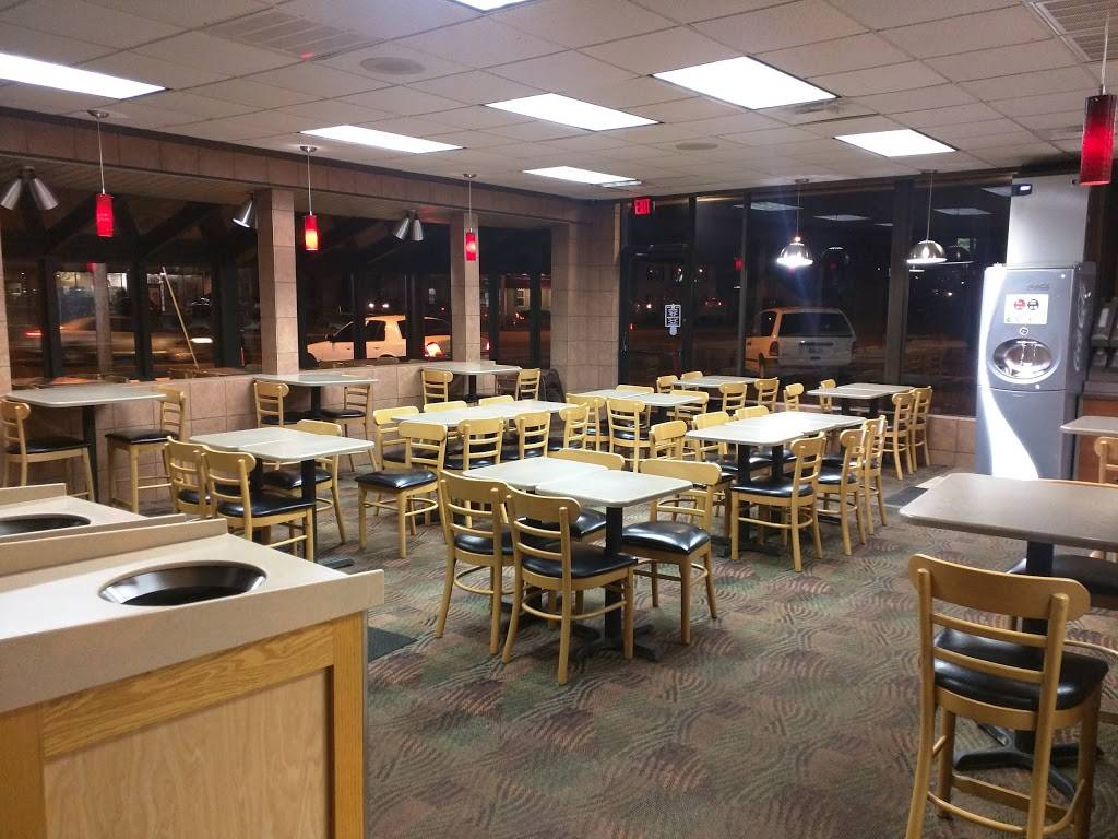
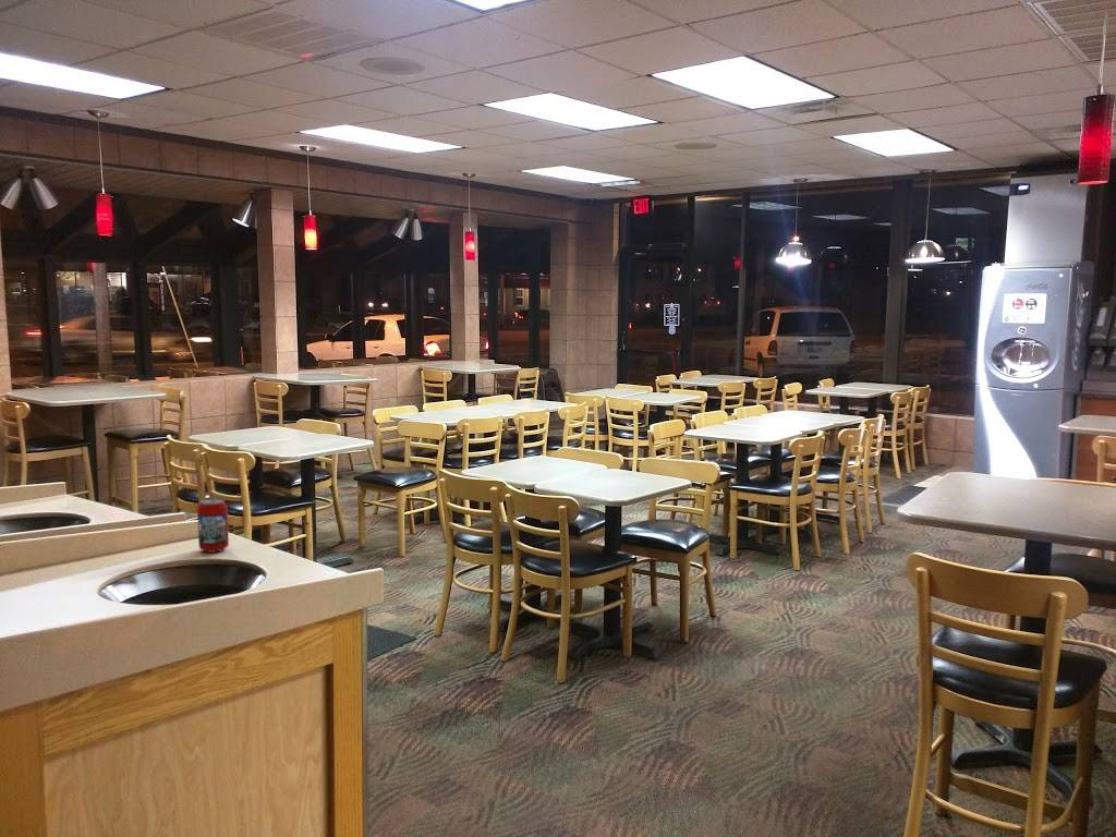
+ beverage can [196,497,230,554]
